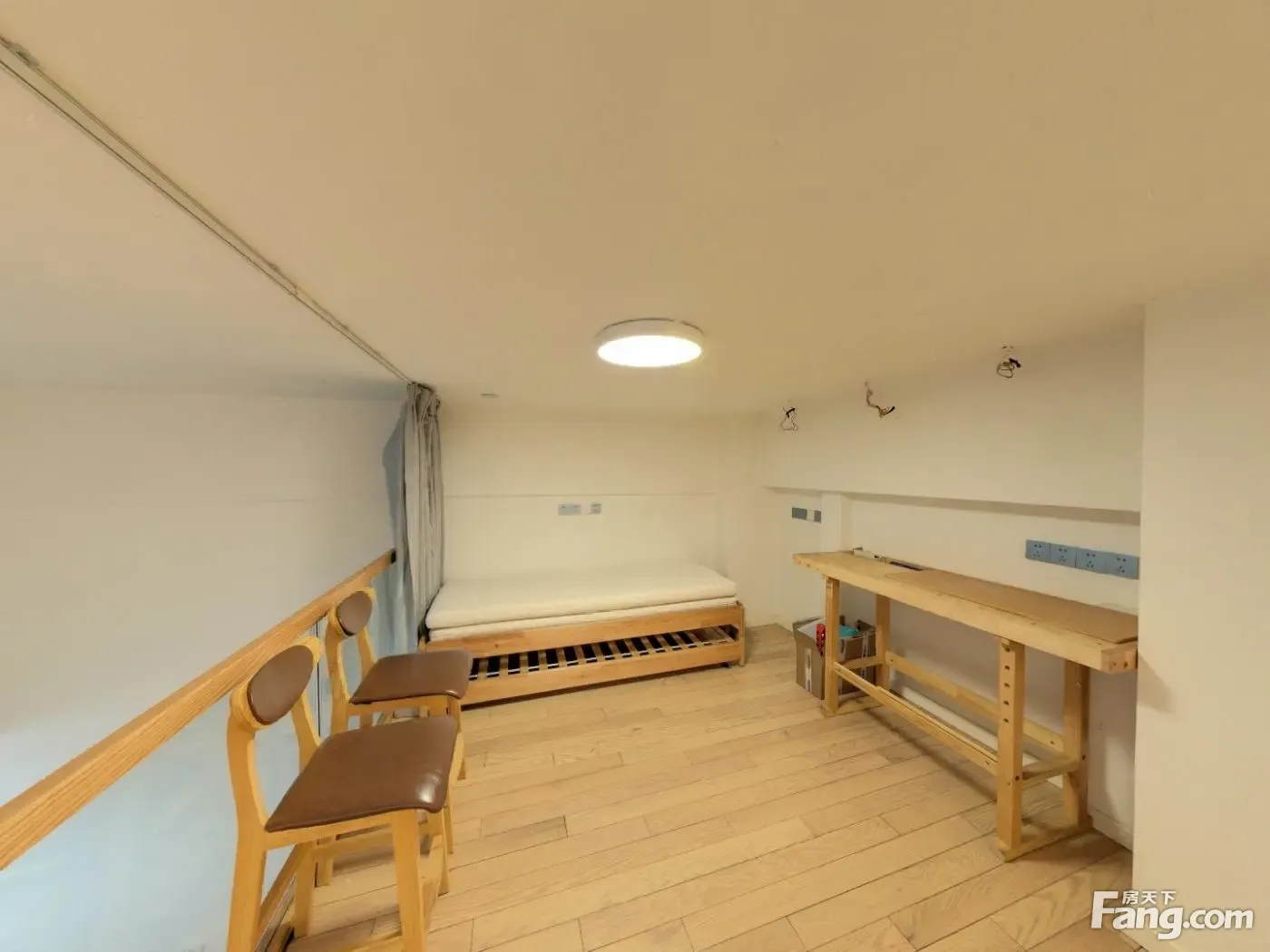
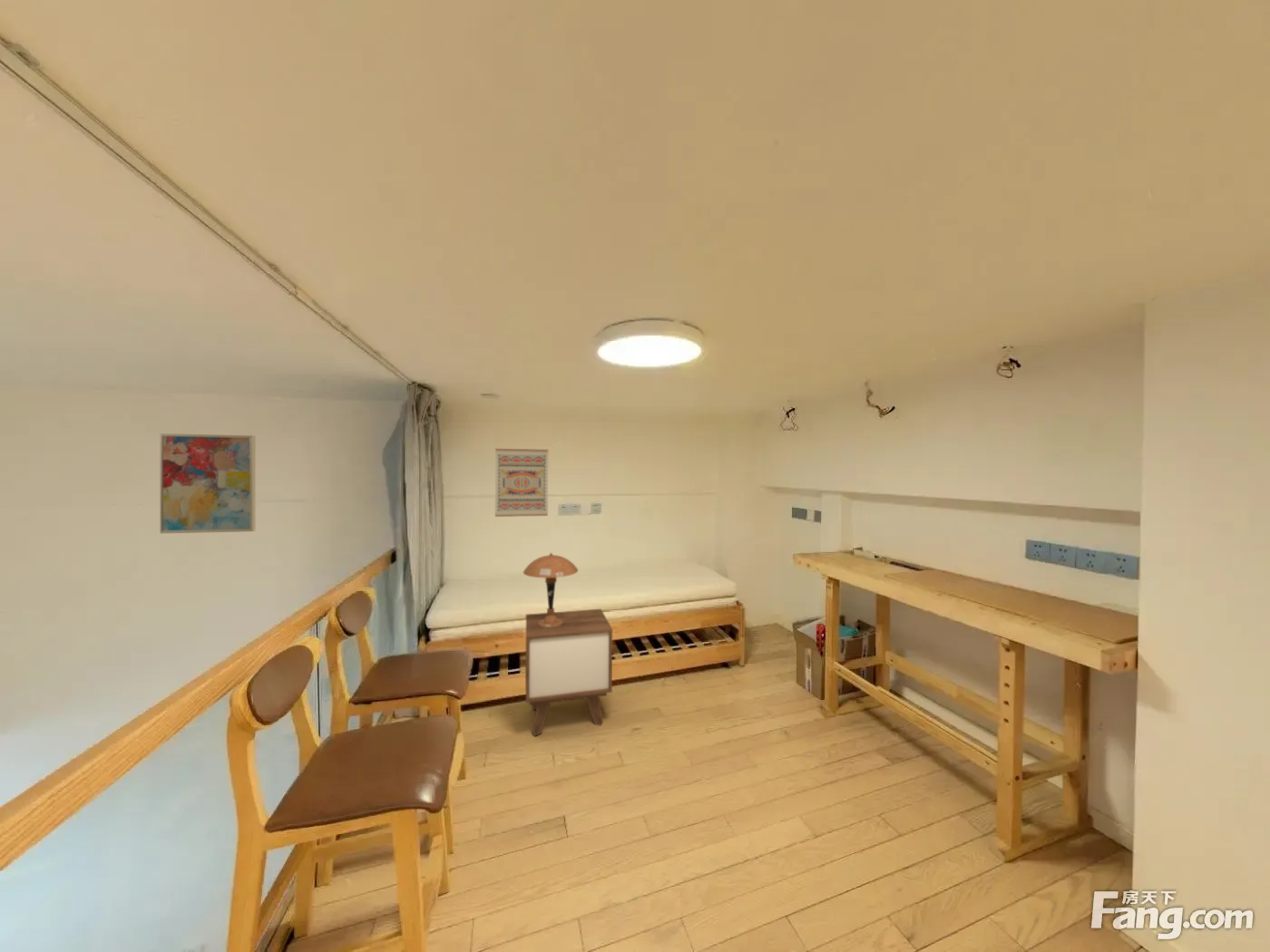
+ table lamp [523,552,579,628]
+ wall art [159,432,256,534]
+ nightstand [524,608,613,737]
+ wall art [494,448,549,518]
